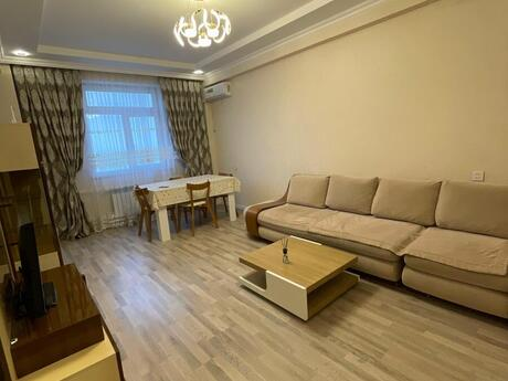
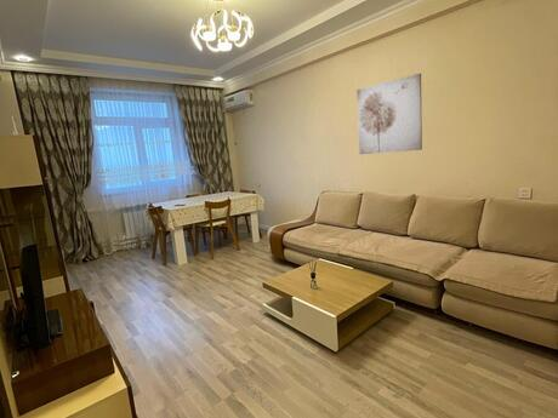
+ wall art [355,73,423,155]
